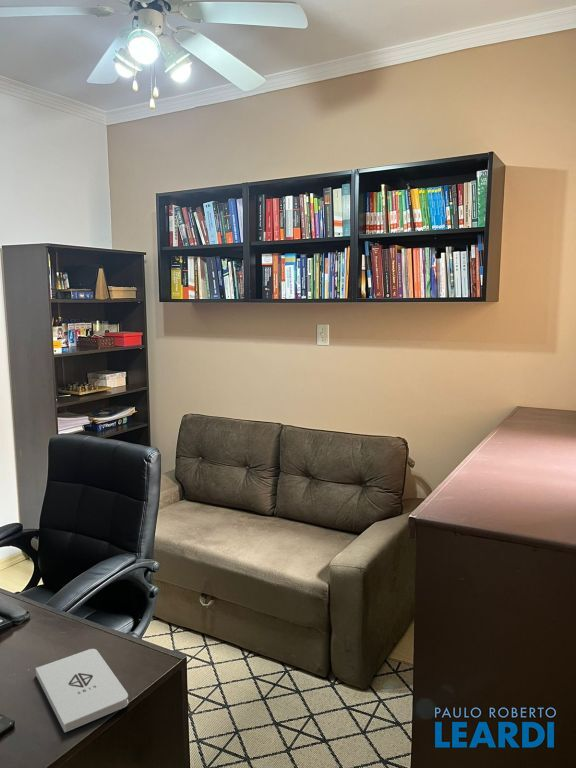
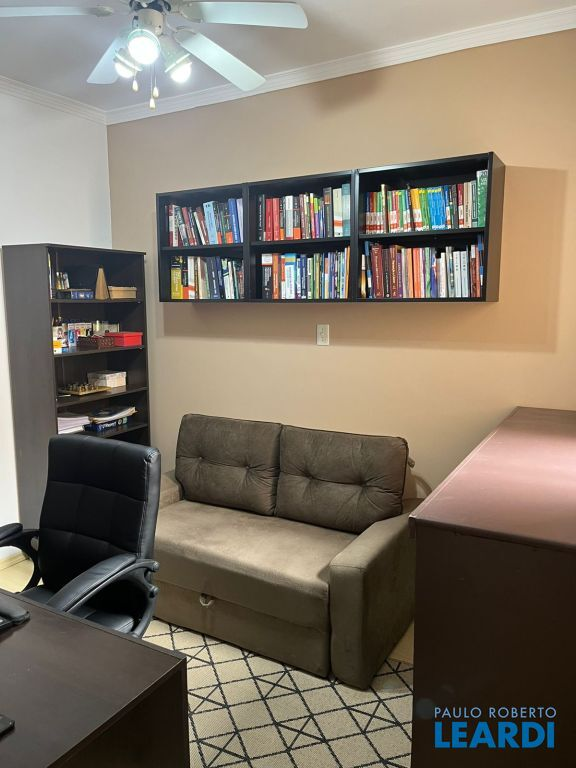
- notepad [35,648,129,733]
